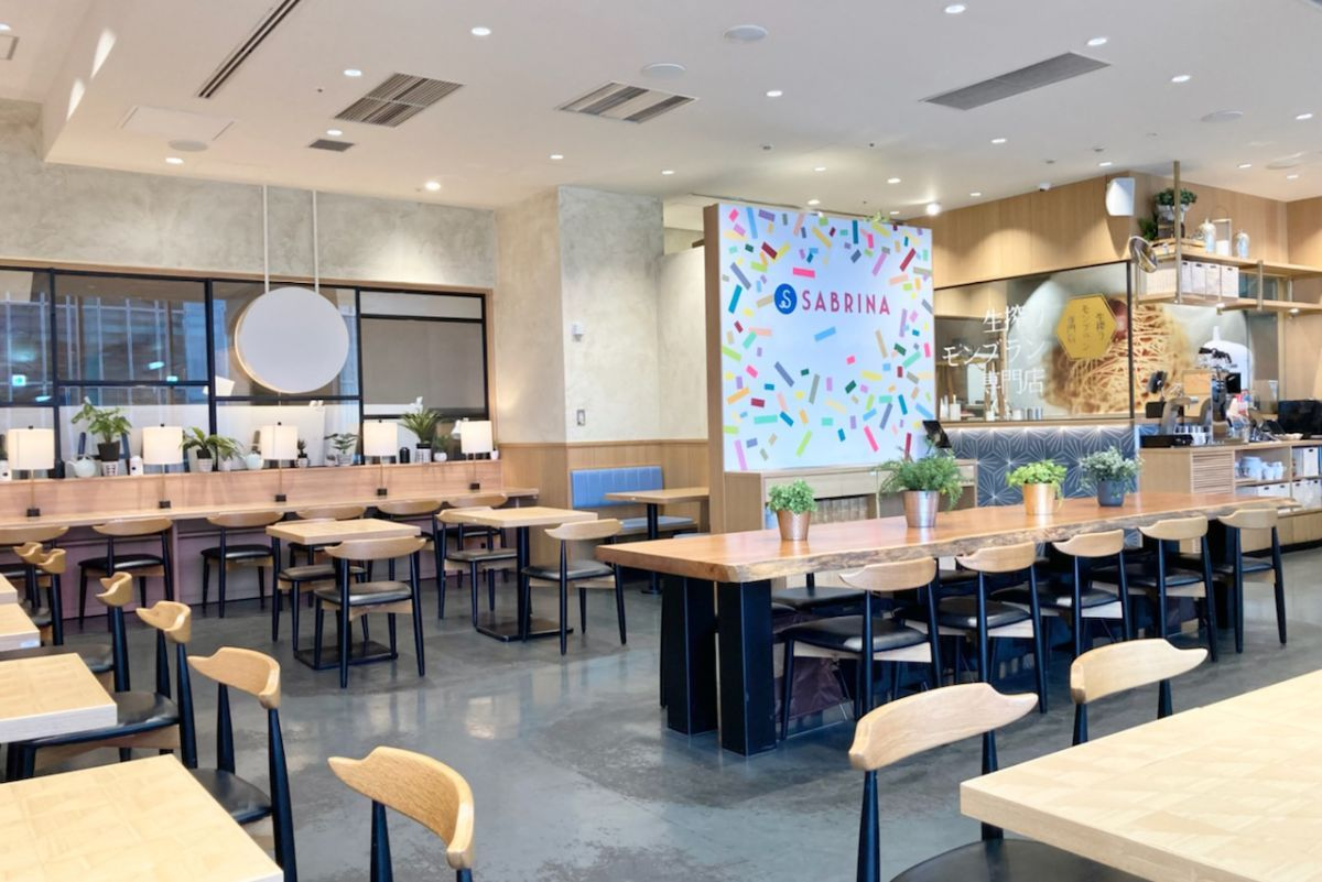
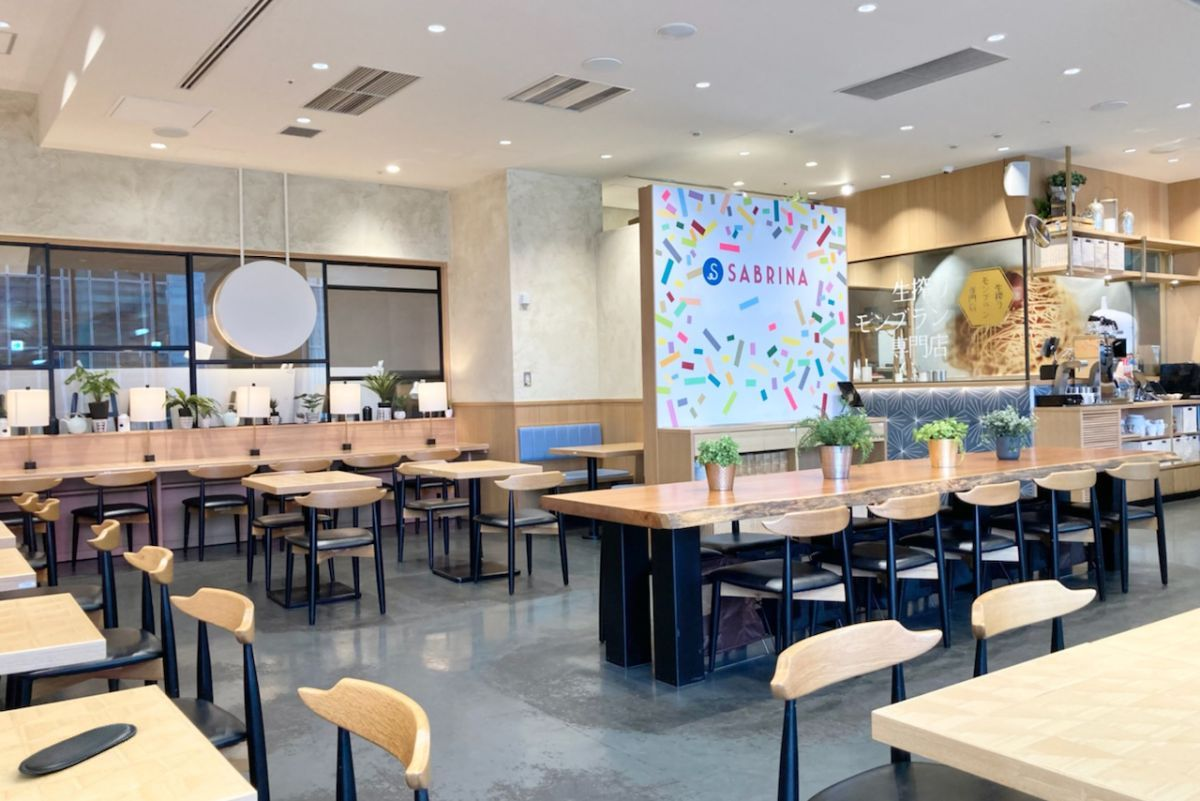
+ oval tray [17,722,138,776]
